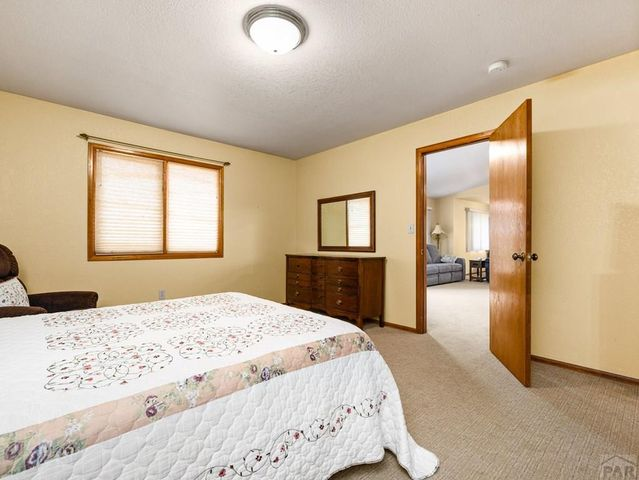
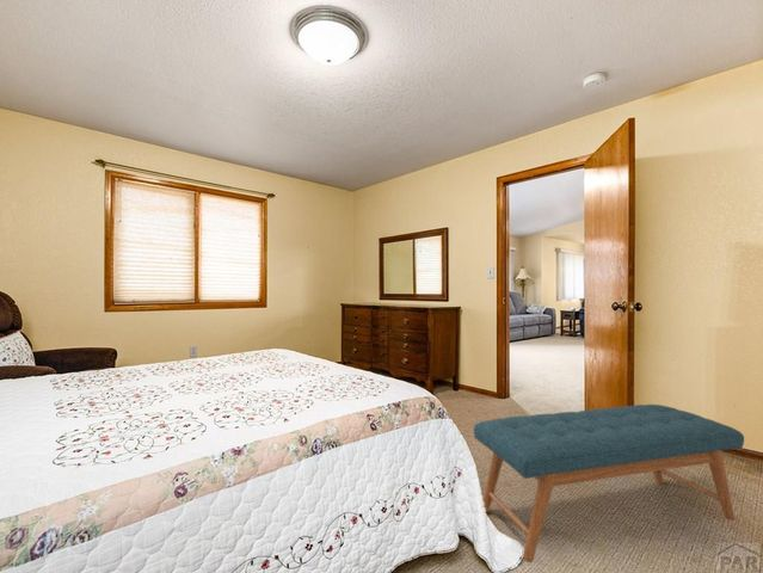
+ bench [473,403,745,563]
